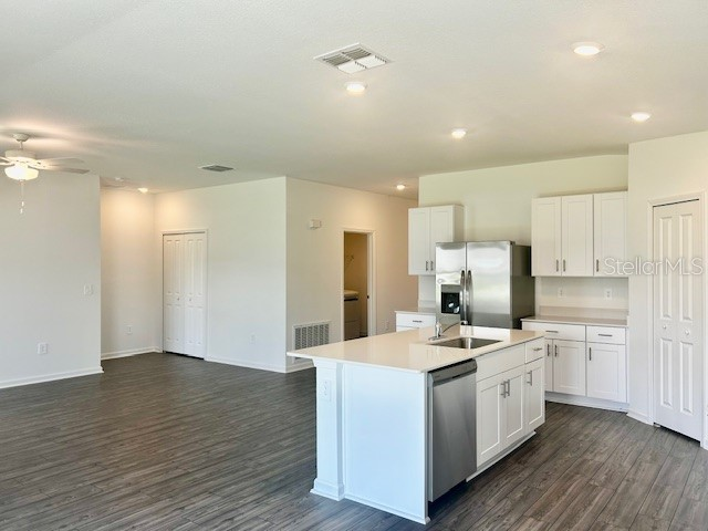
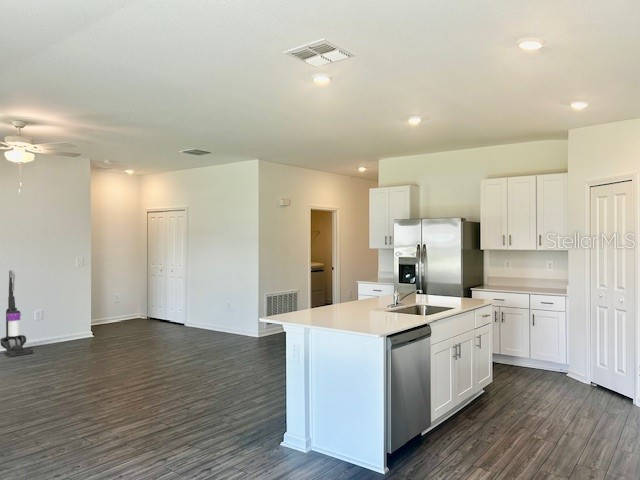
+ vacuum cleaner [0,270,34,358]
